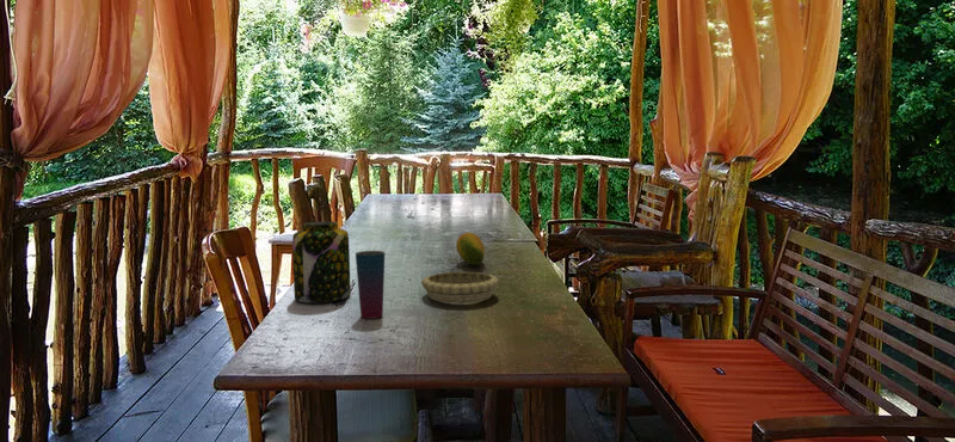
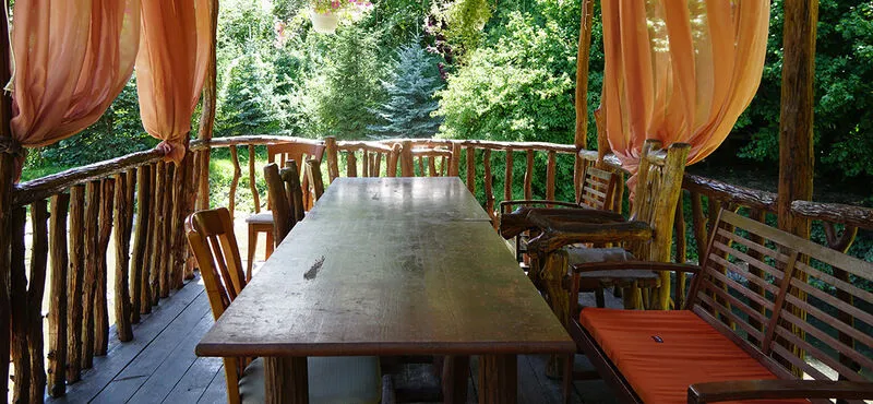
- cup [355,250,386,320]
- decorative bowl [420,271,500,305]
- jar [291,221,352,303]
- fruit [455,232,486,266]
